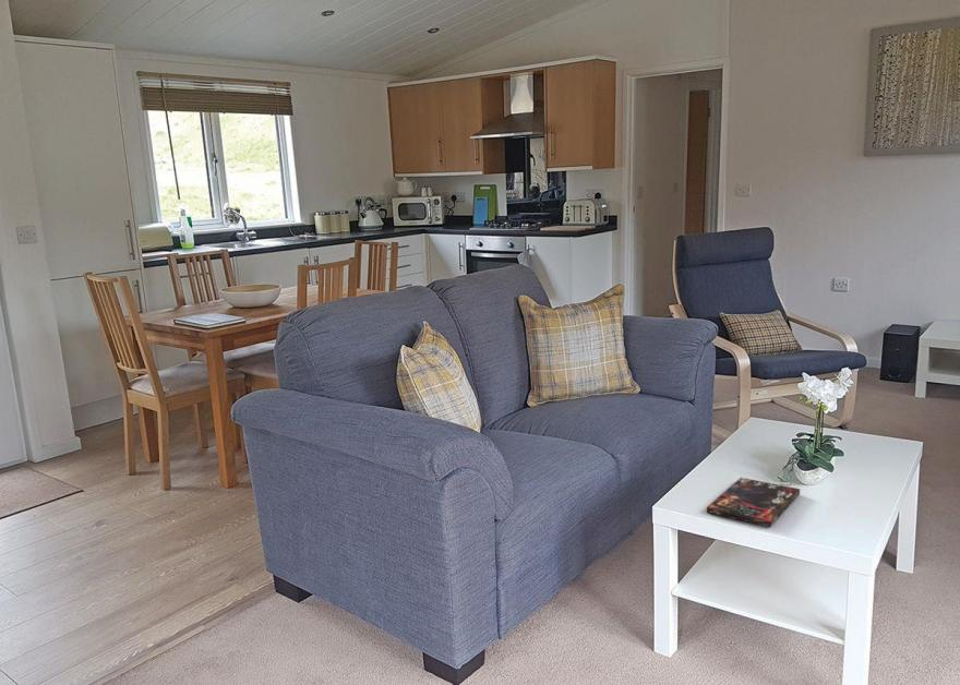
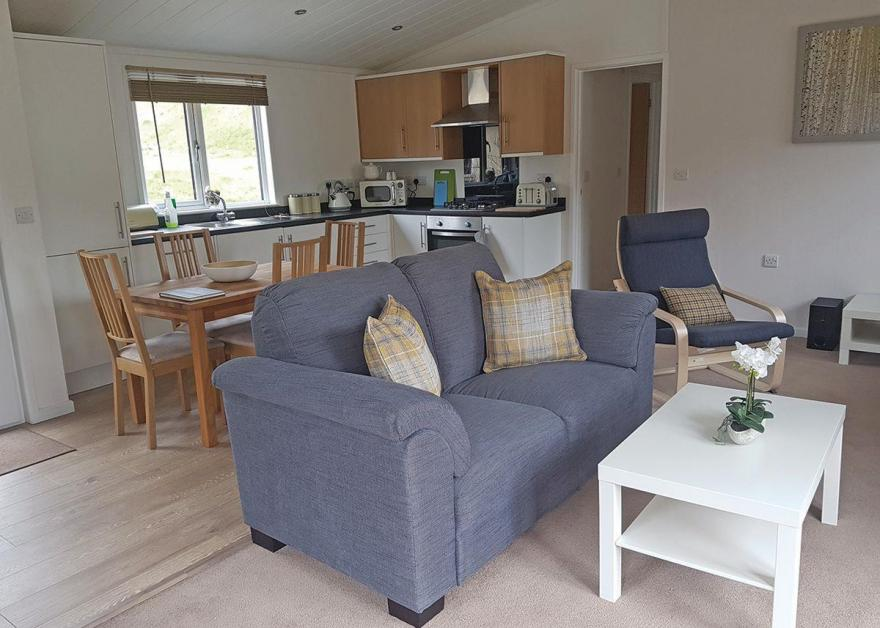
- book [706,477,801,528]
